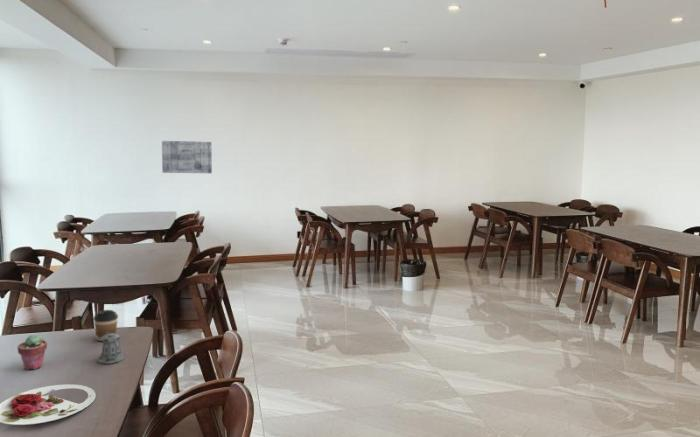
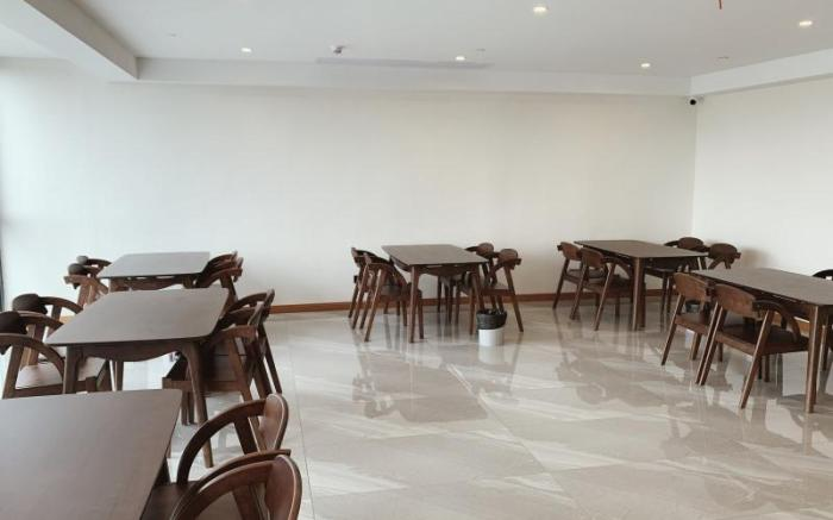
- pepper shaker [98,332,125,365]
- potted succulent [16,334,48,371]
- plate [0,383,96,426]
- coffee cup [92,309,119,342]
- wall art [161,140,213,174]
